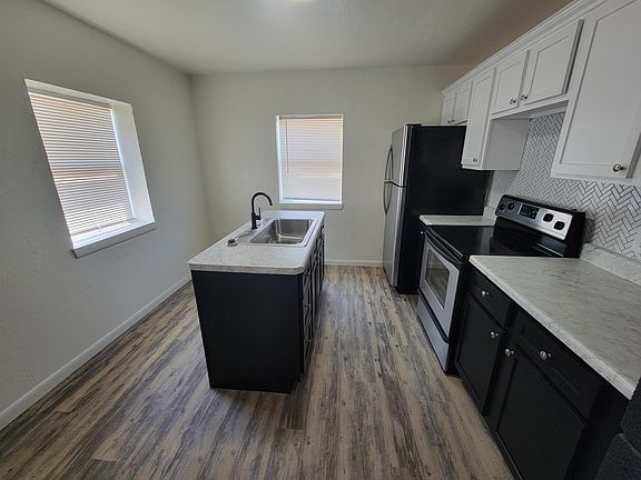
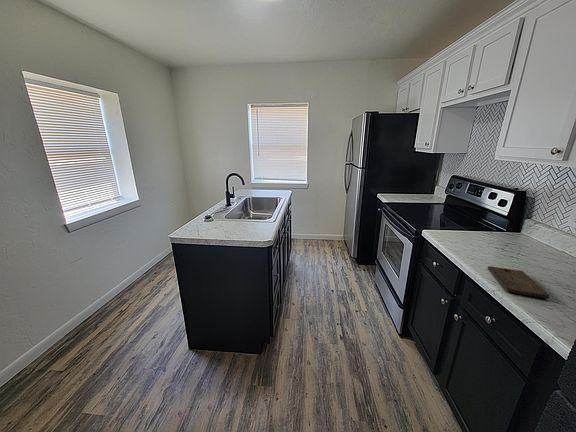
+ cutting board [487,265,550,299]
